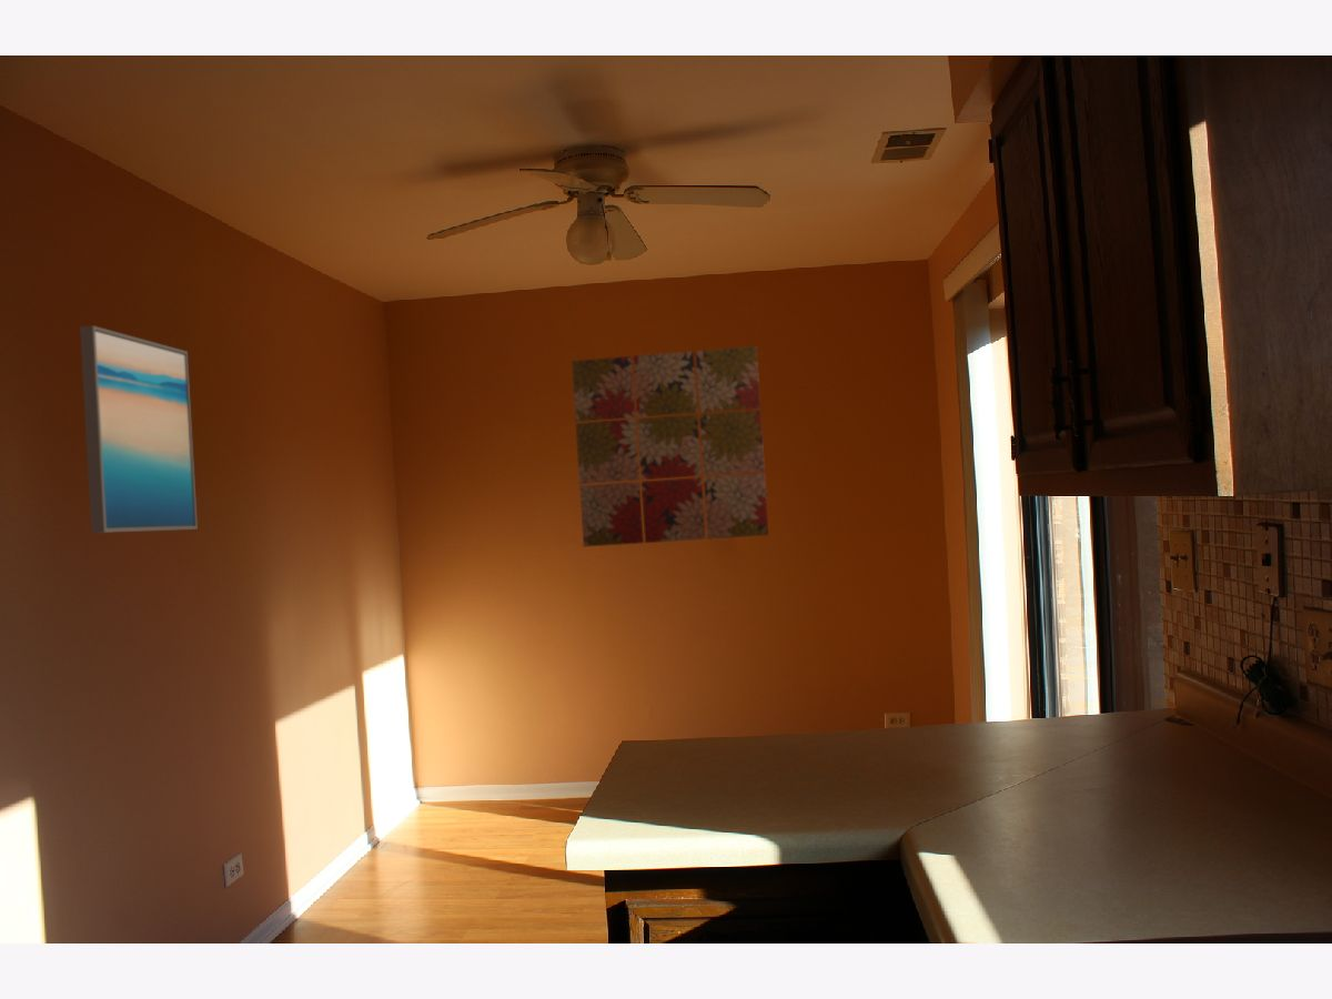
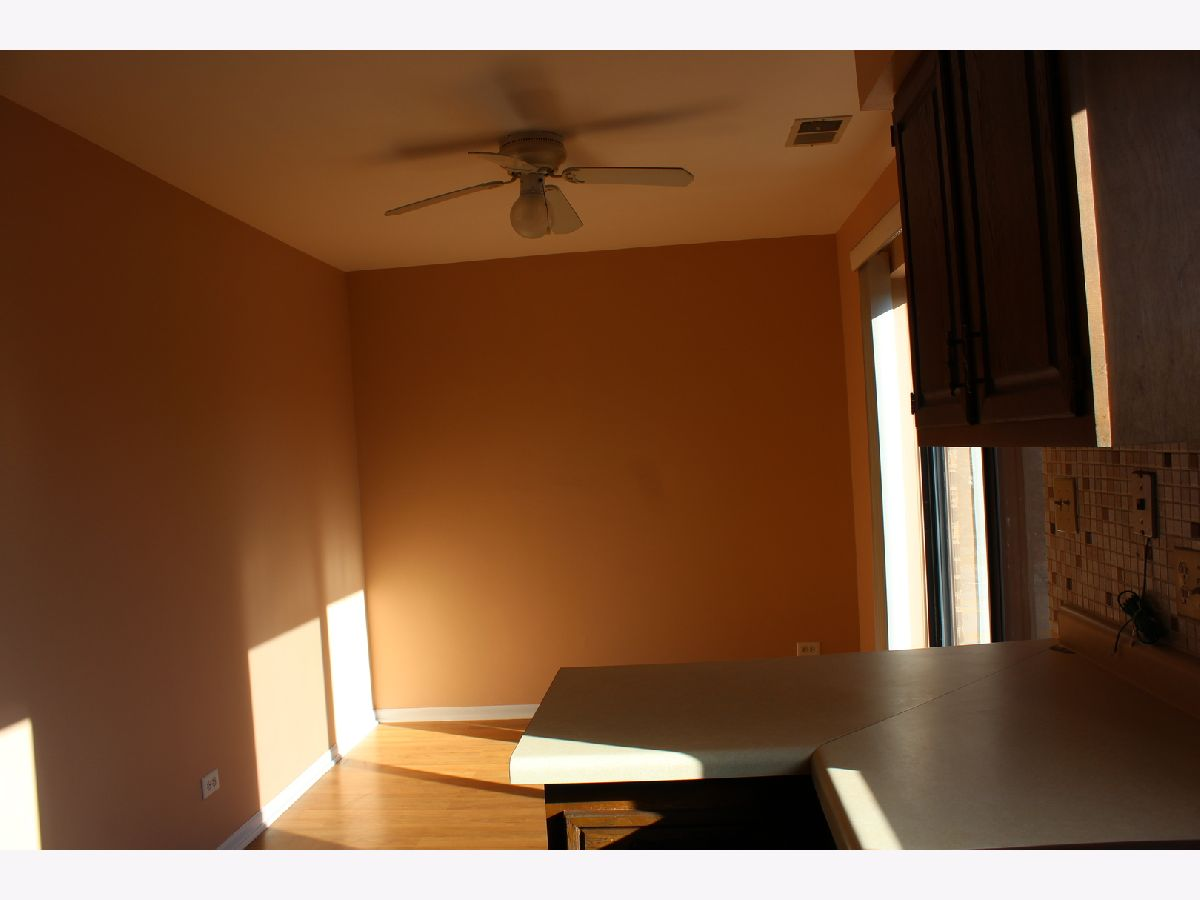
- wall art [571,345,770,548]
- wall art [79,324,199,534]
